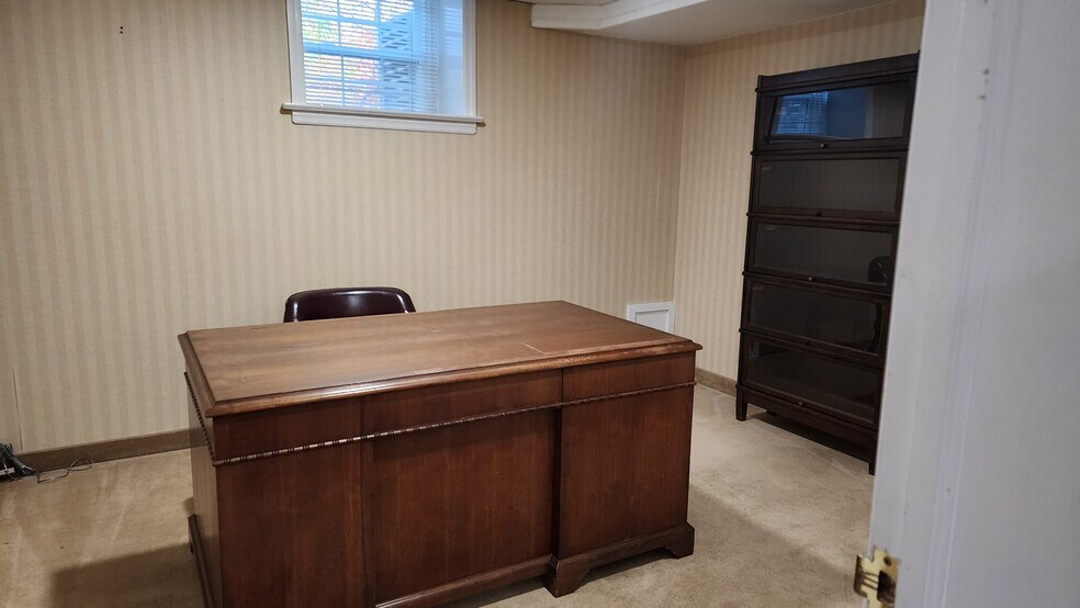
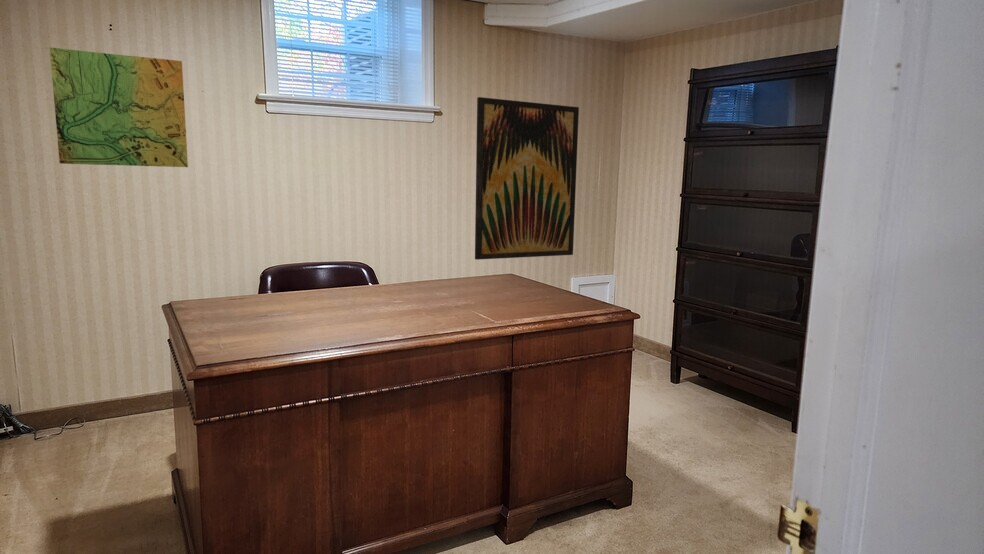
+ wall art [474,96,580,261]
+ map [48,46,189,168]
